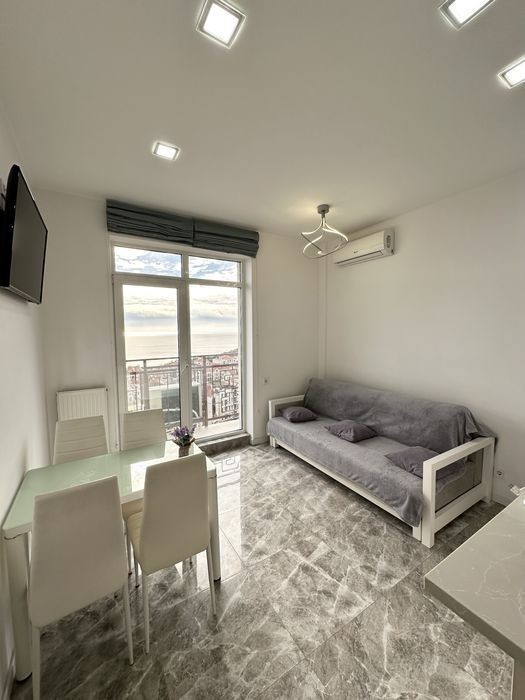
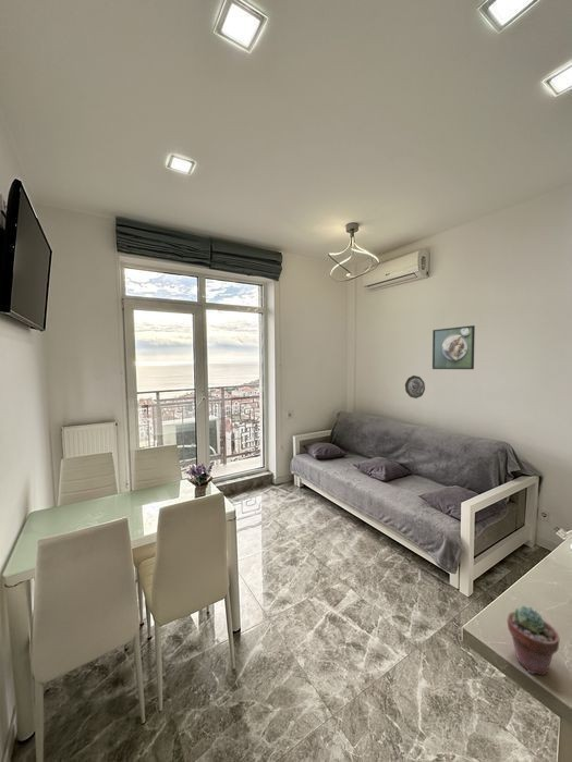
+ potted succulent [507,605,560,676]
+ decorative plate [404,374,426,400]
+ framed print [431,324,476,370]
